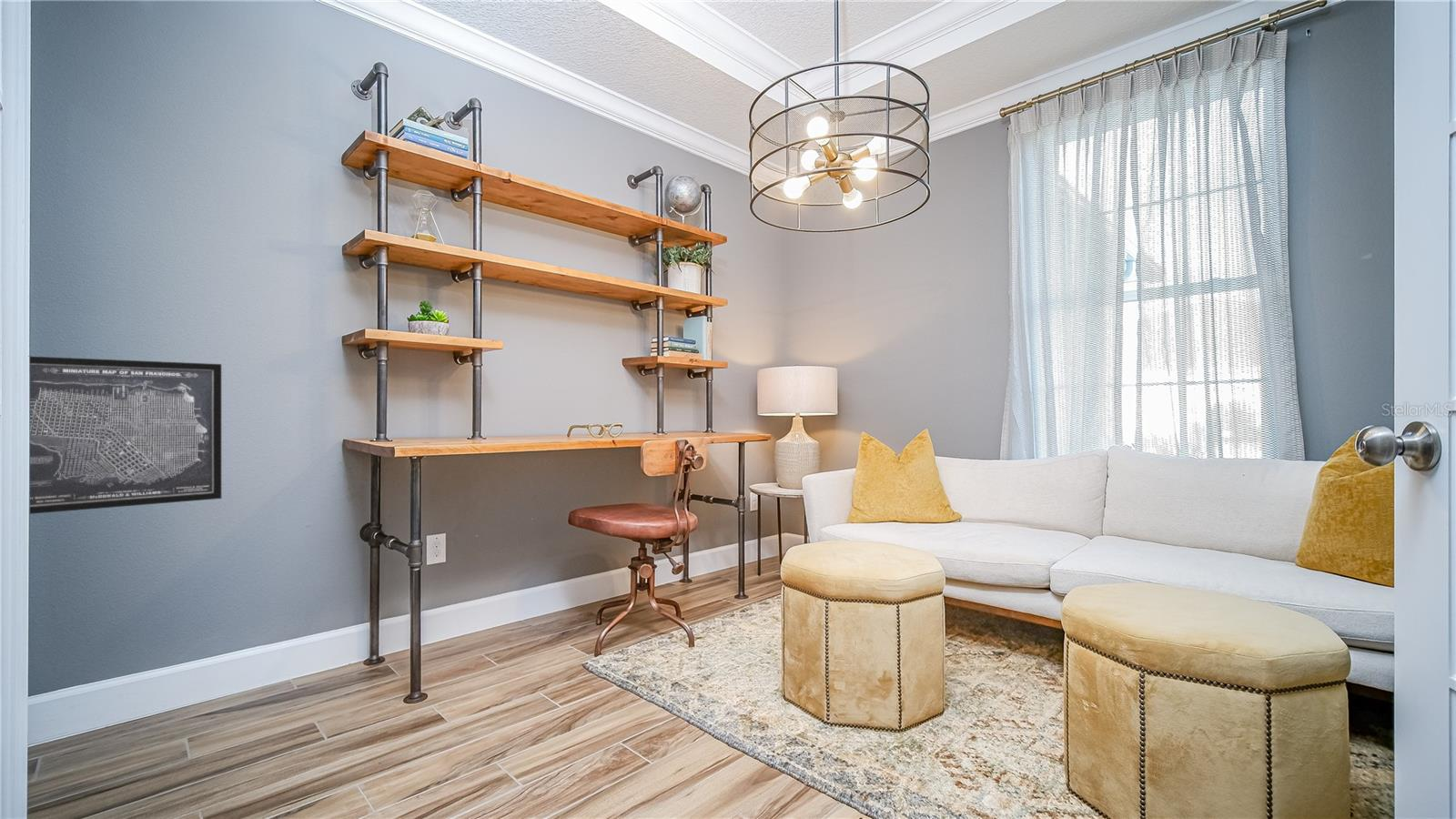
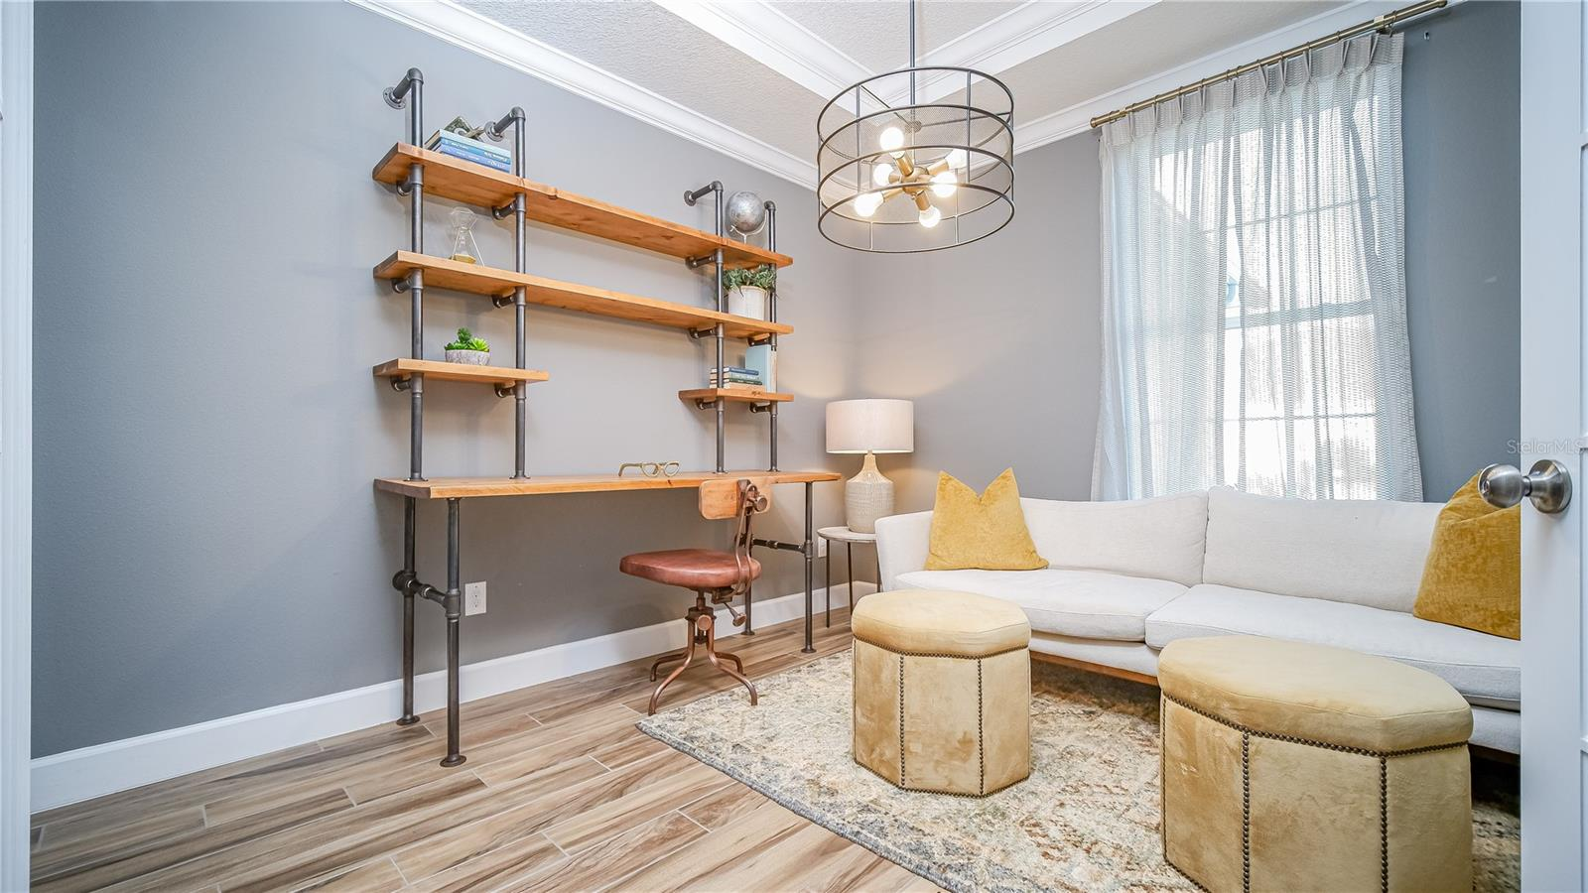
- wall art [29,356,222,515]
